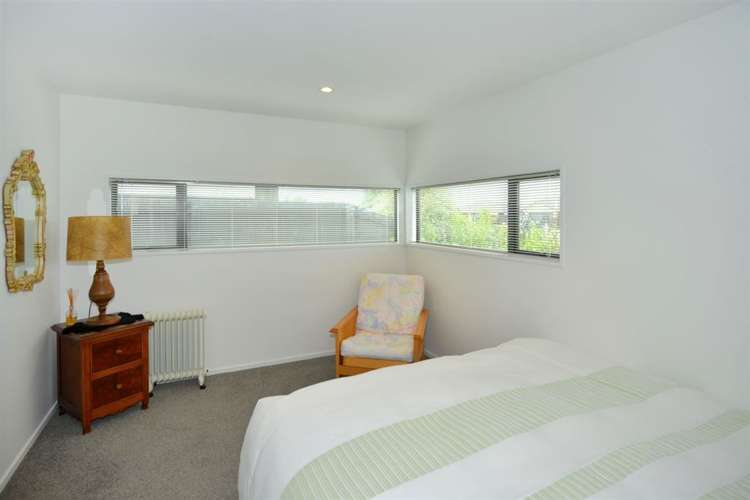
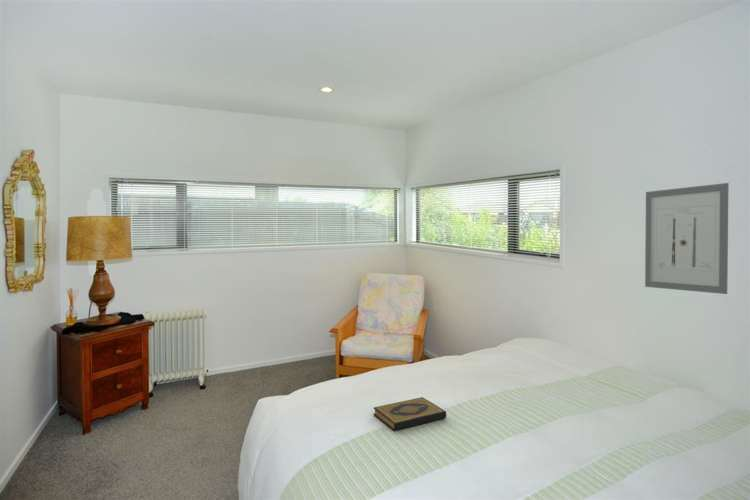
+ wall art [644,182,730,295]
+ hardback book [373,396,447,432]
